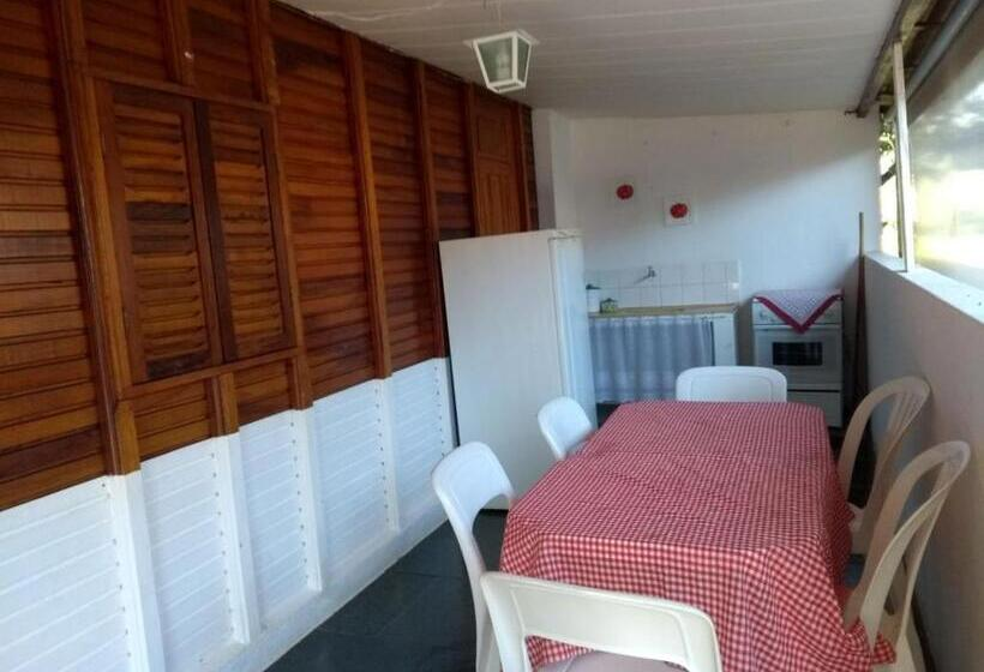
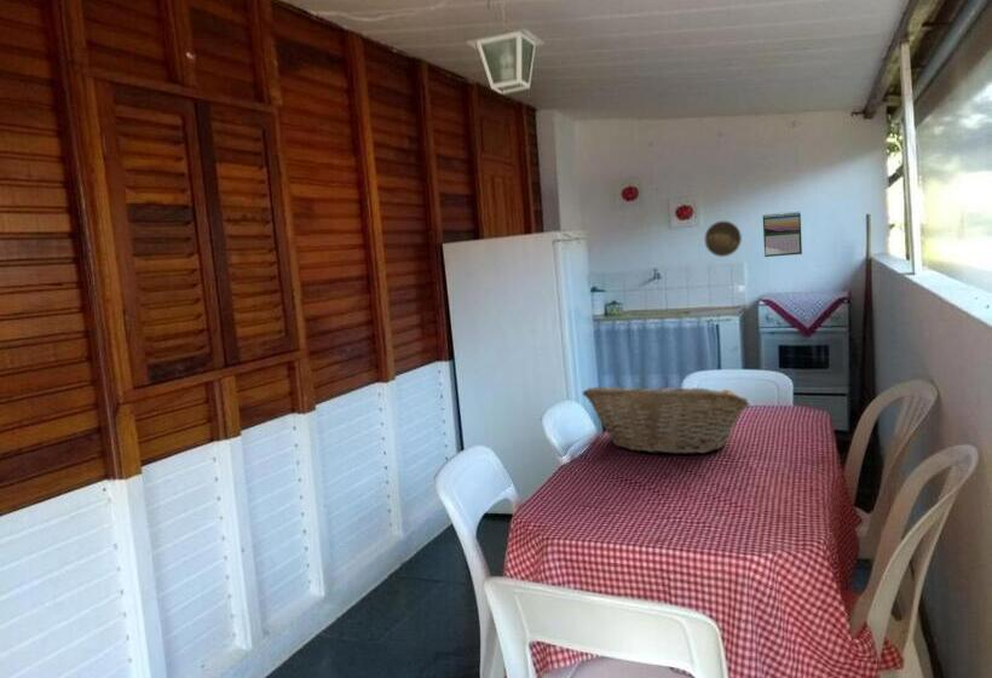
+ decorative plate [704,220,743,258]
+ fruit basket [582,380,751,455]
+ calendar [762,211,803,258]
